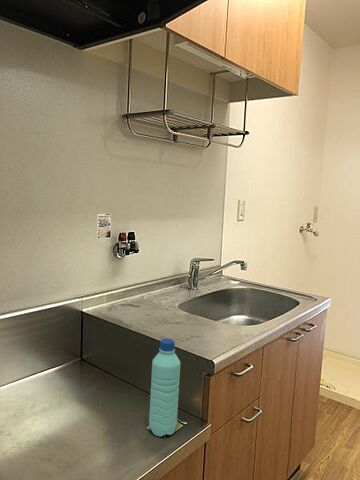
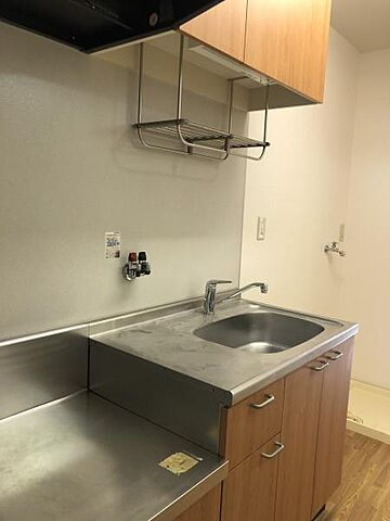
- water bottle [148,338,181,437]
